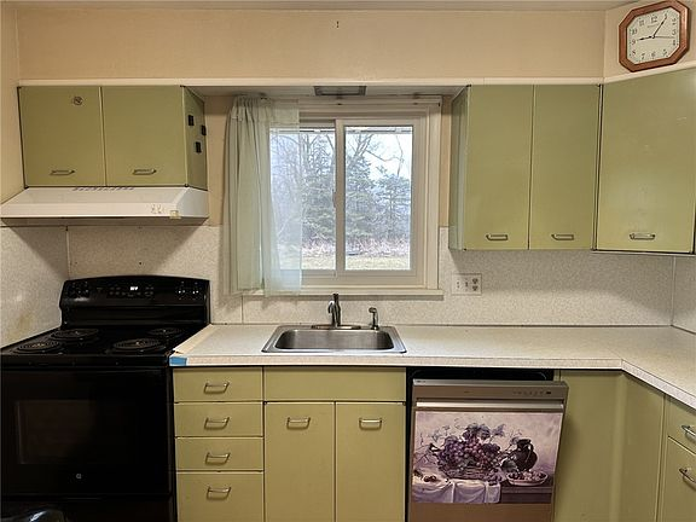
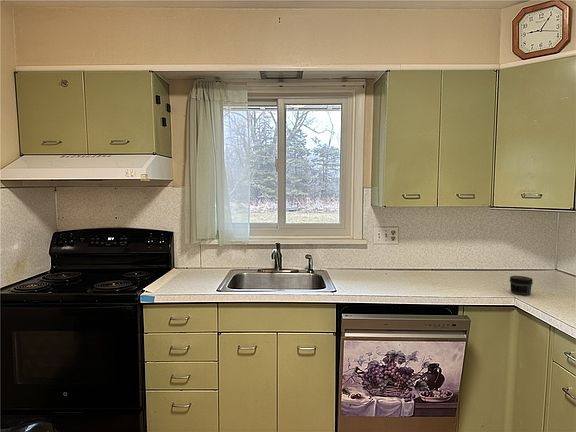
+ jar [509,275,534,296]
